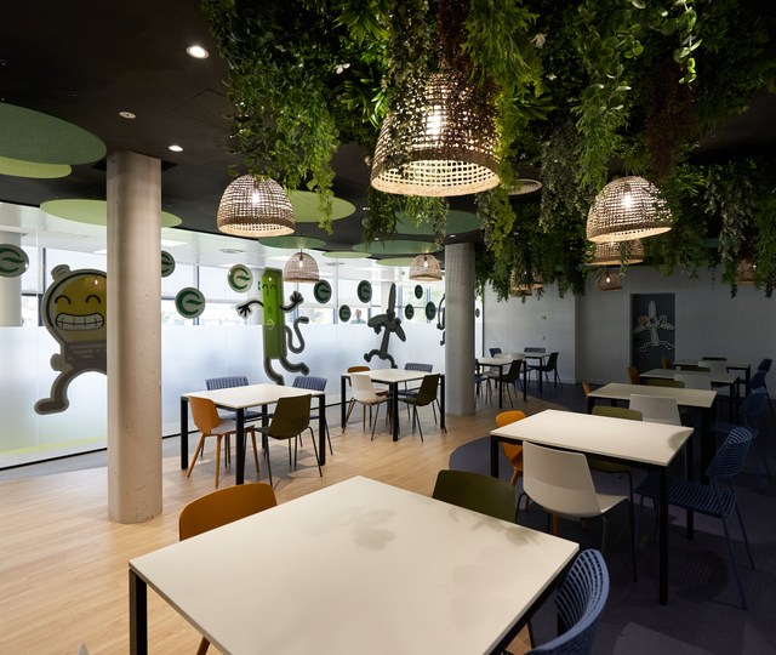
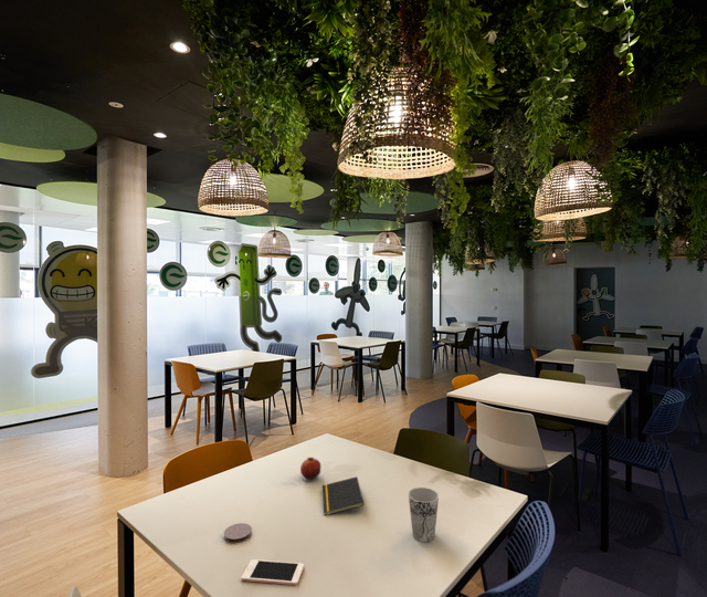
+ notepad [321,475,365,516]
+ coaster [223,522,253,544]
+ cup [408,486,440,543]
+ fruit [299,457,321,480]
+ cell phone [240,558,305,586]
